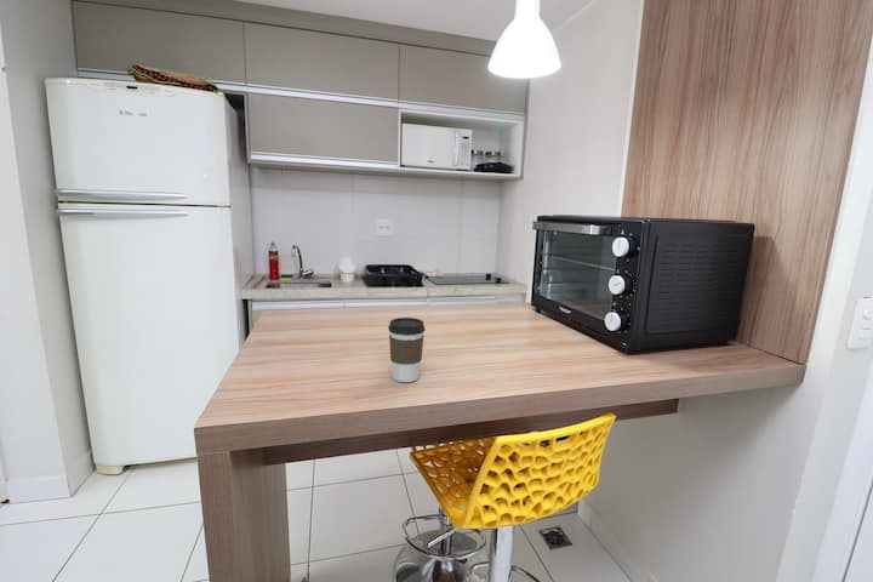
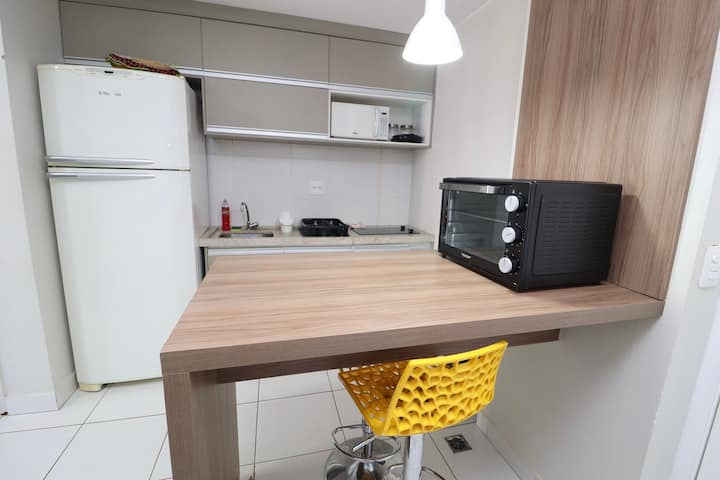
- coffee cup [387,316,427,383]
